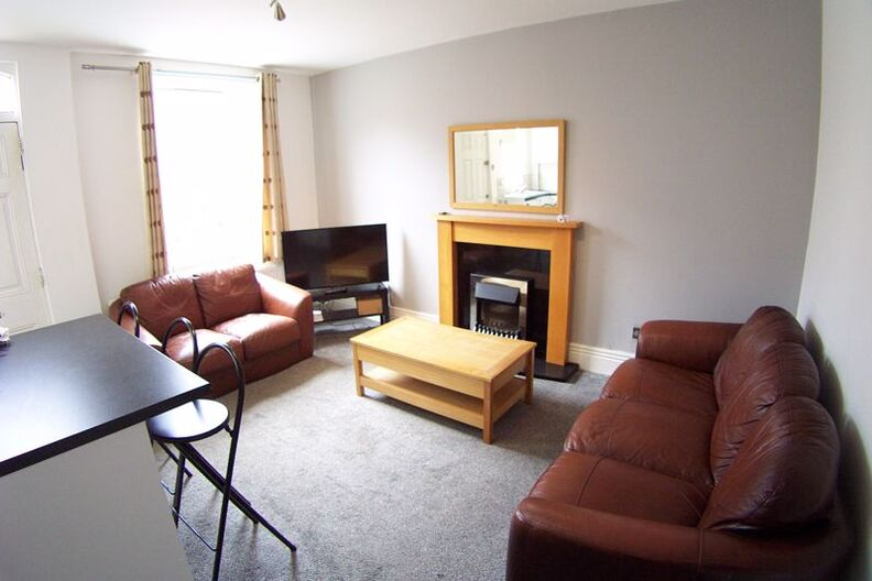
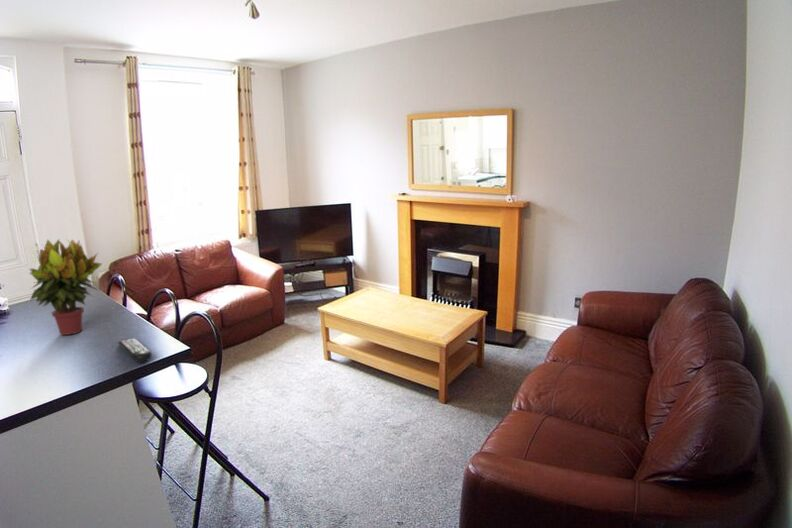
+ remote control [117,337,153,363]
+ potted plant [28,238,103,336]
